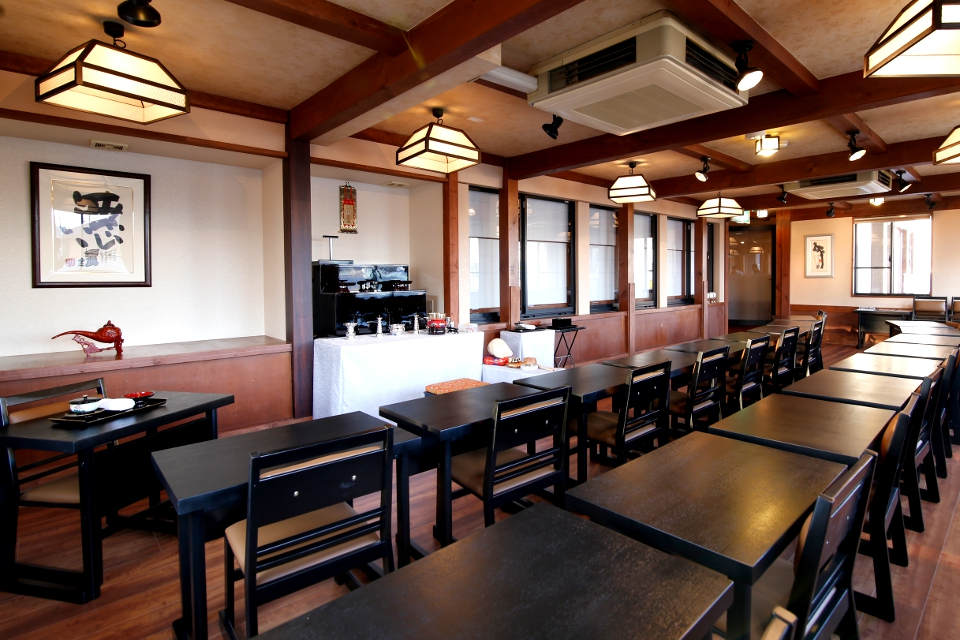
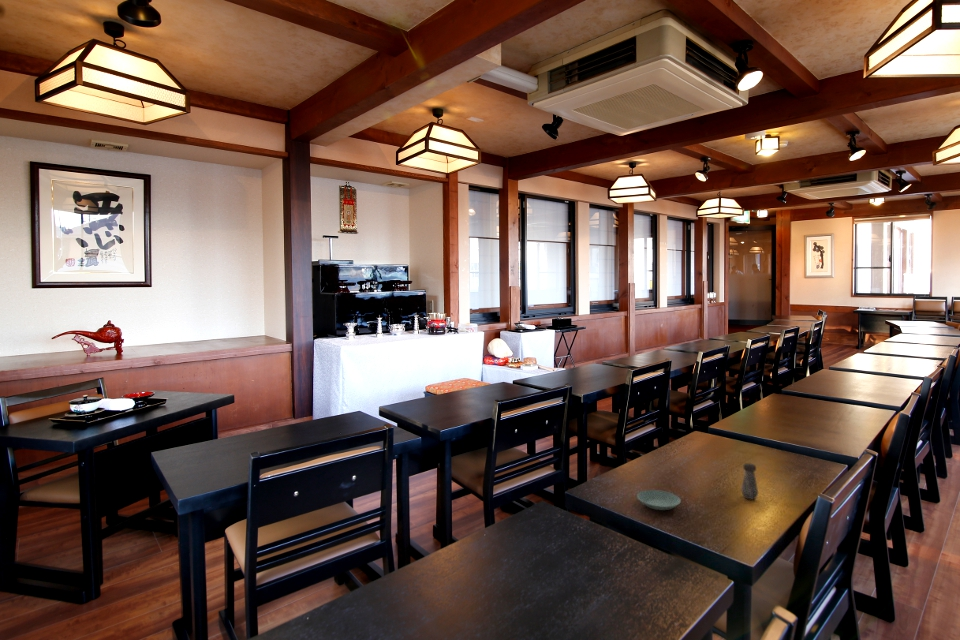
+ saucer [636,489,682,511]
+ salt shaker [740,462,759,501]
